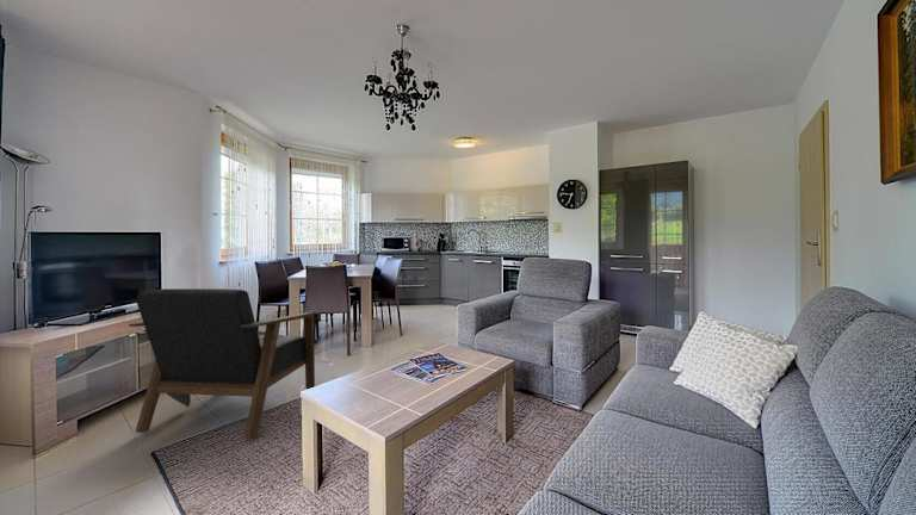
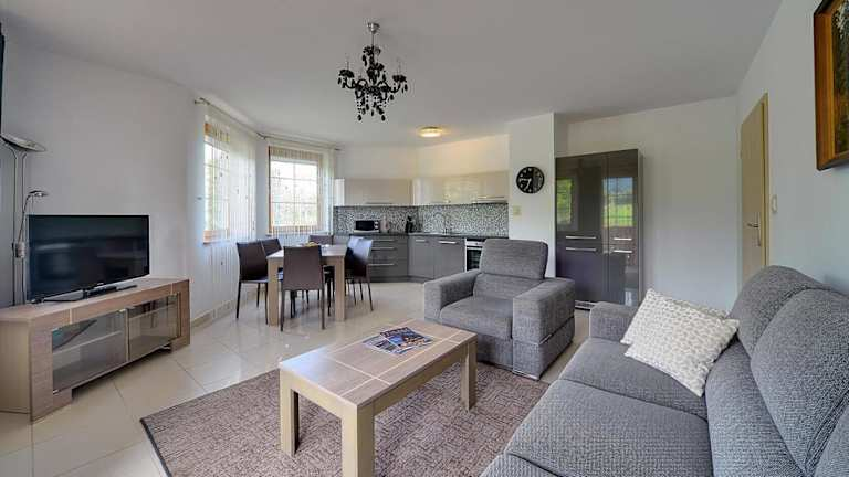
- armchair [128,287,316,440]
